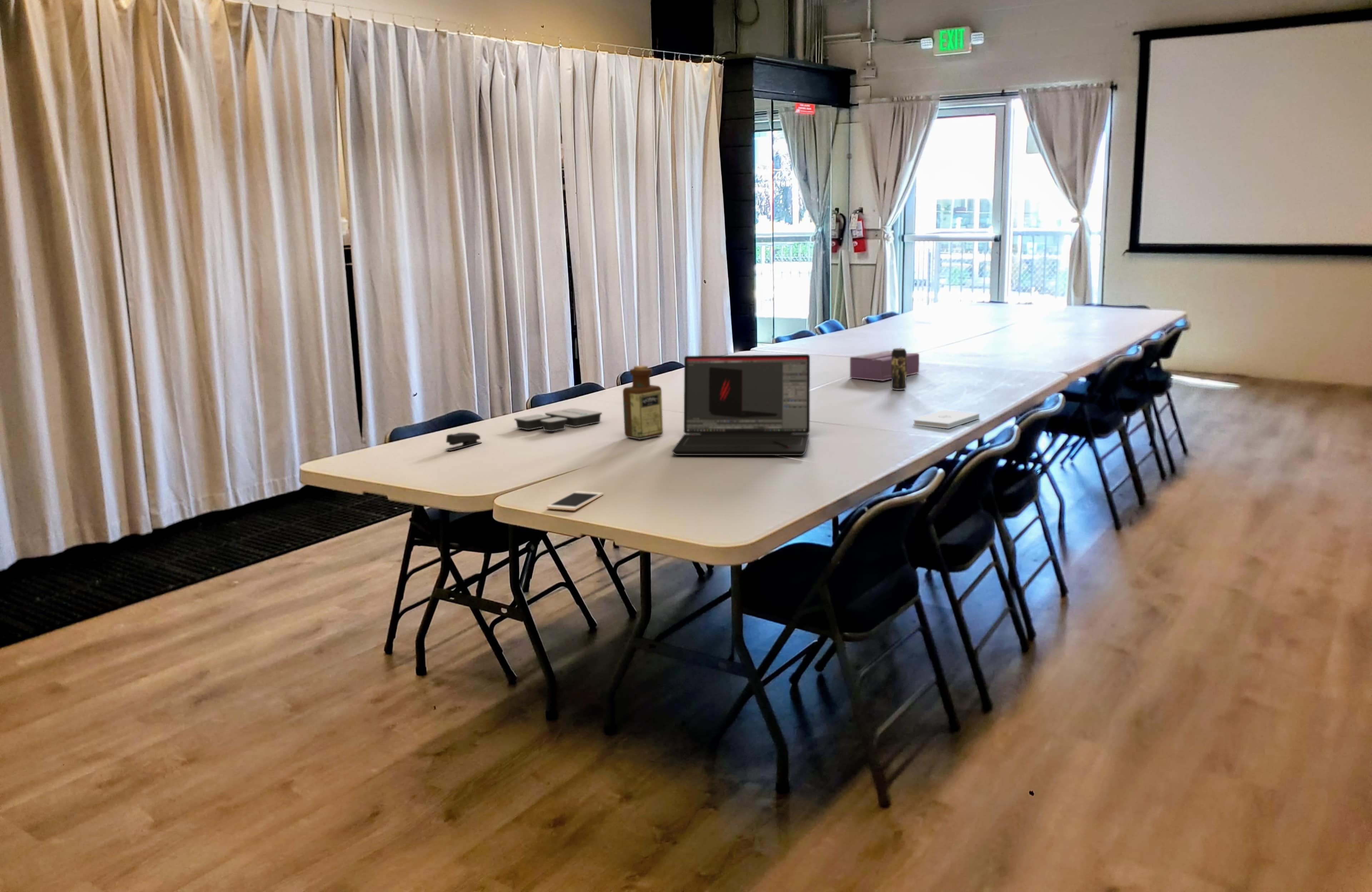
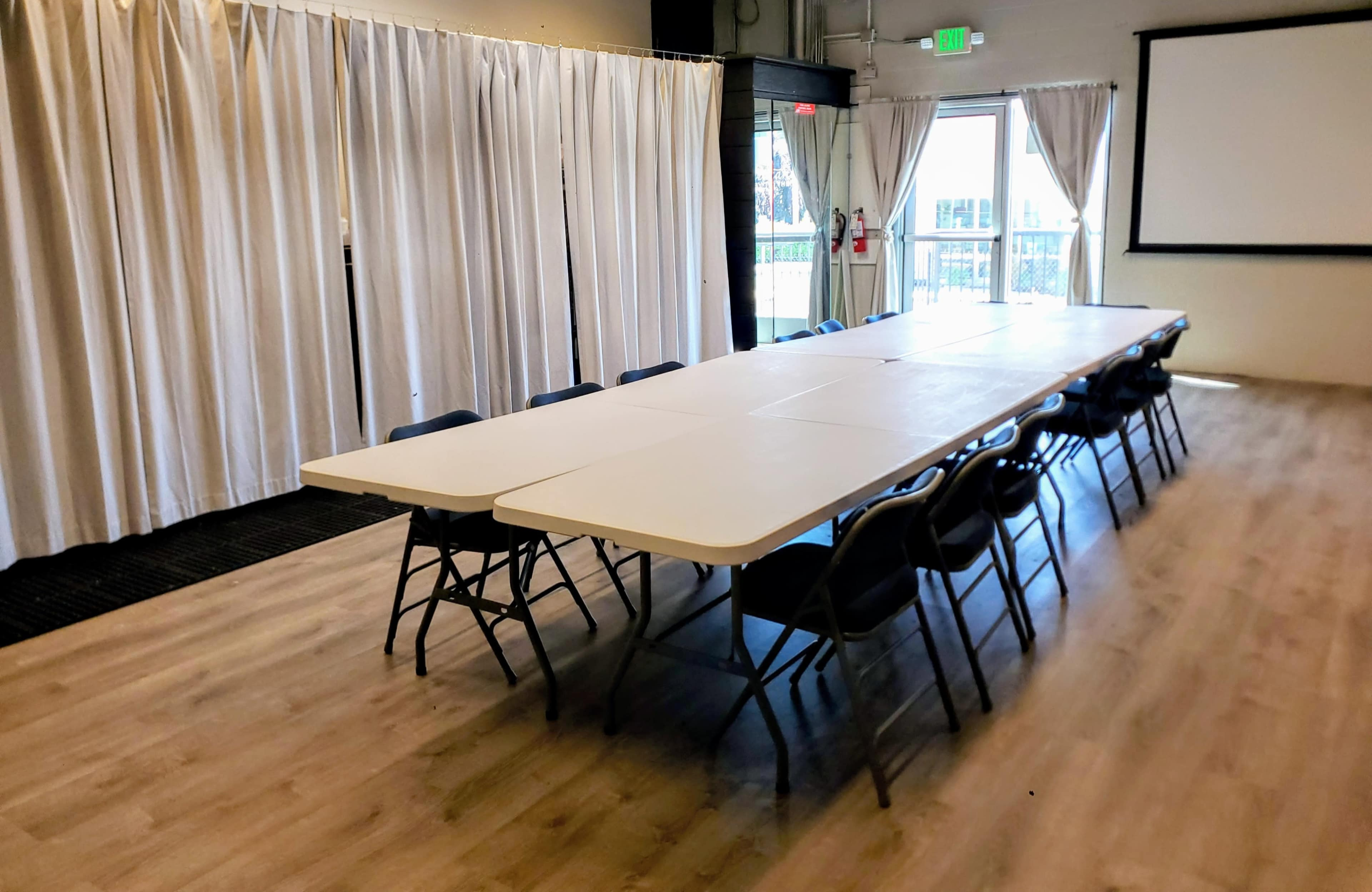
- desk organizer [514,408,602,432]
- notepad [913,410,980,429]
- beverage can [891,346,907,391]
- bottle [622,365,663,440]
- laptop [671,354,810,456]
- stapler [446,432,482,451]
- tissue box [850,350,920,381]
- cell phone [546,491,604,511]
